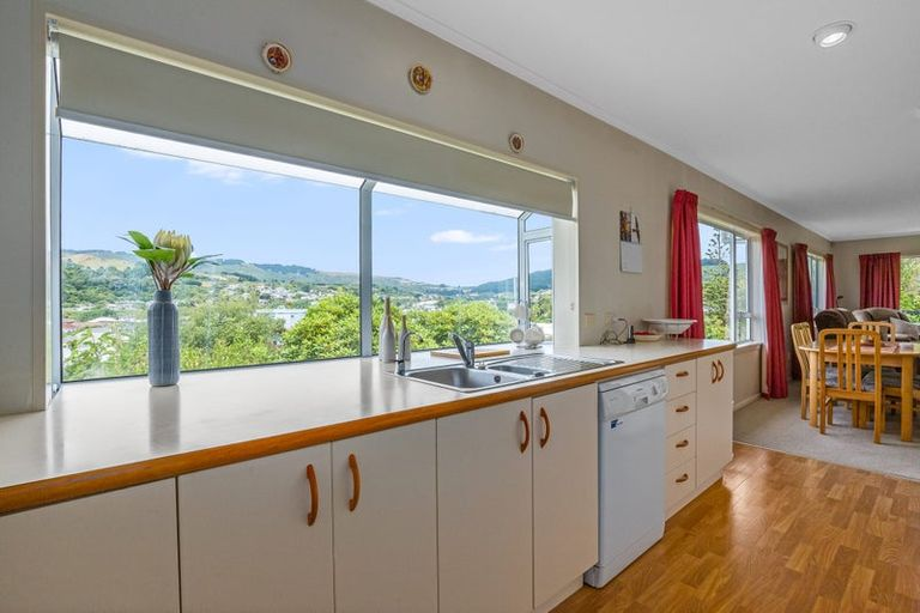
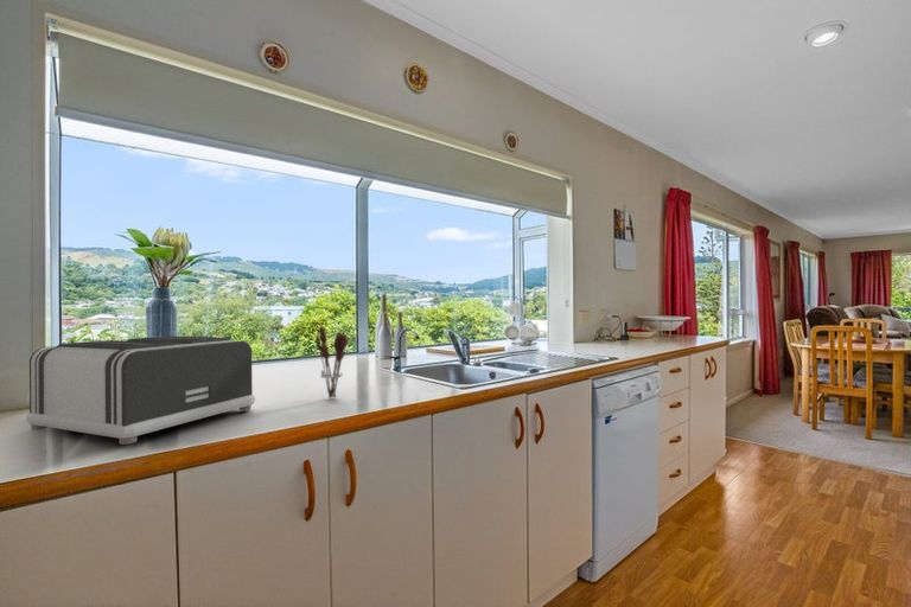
+ utensil holder [314,325,349,400]
+ toaster [25,336,256,446]
